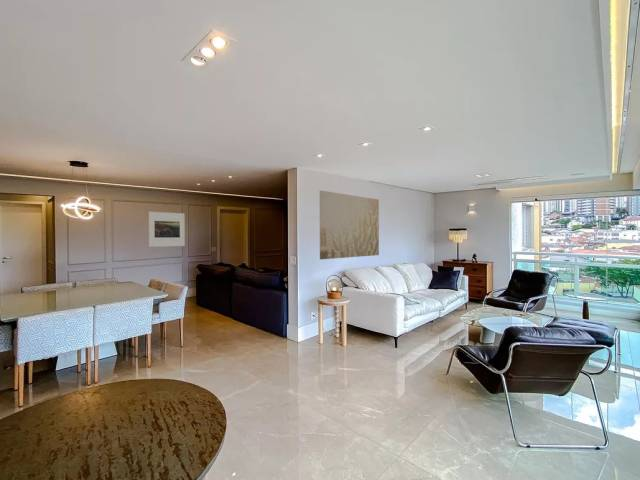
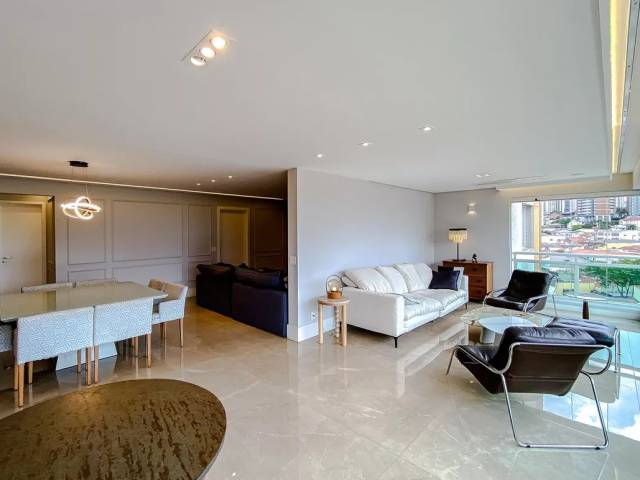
- wall art [319,190,380,260]
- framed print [148,211,186,248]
